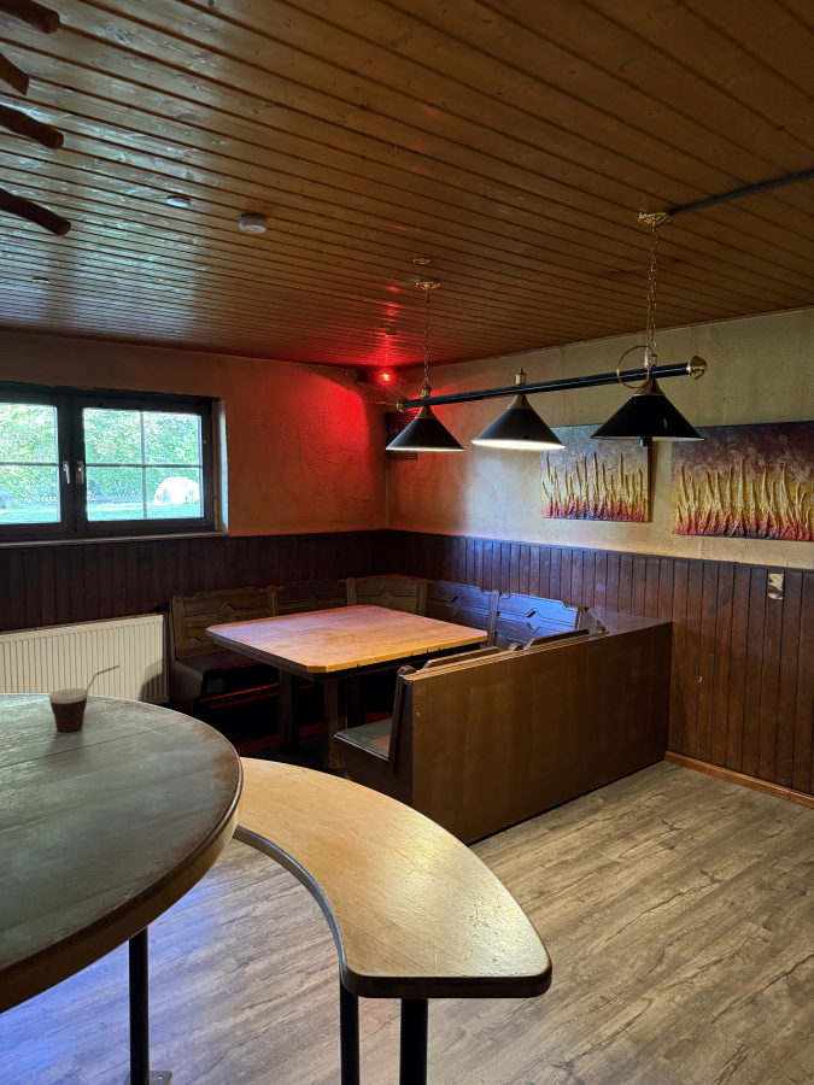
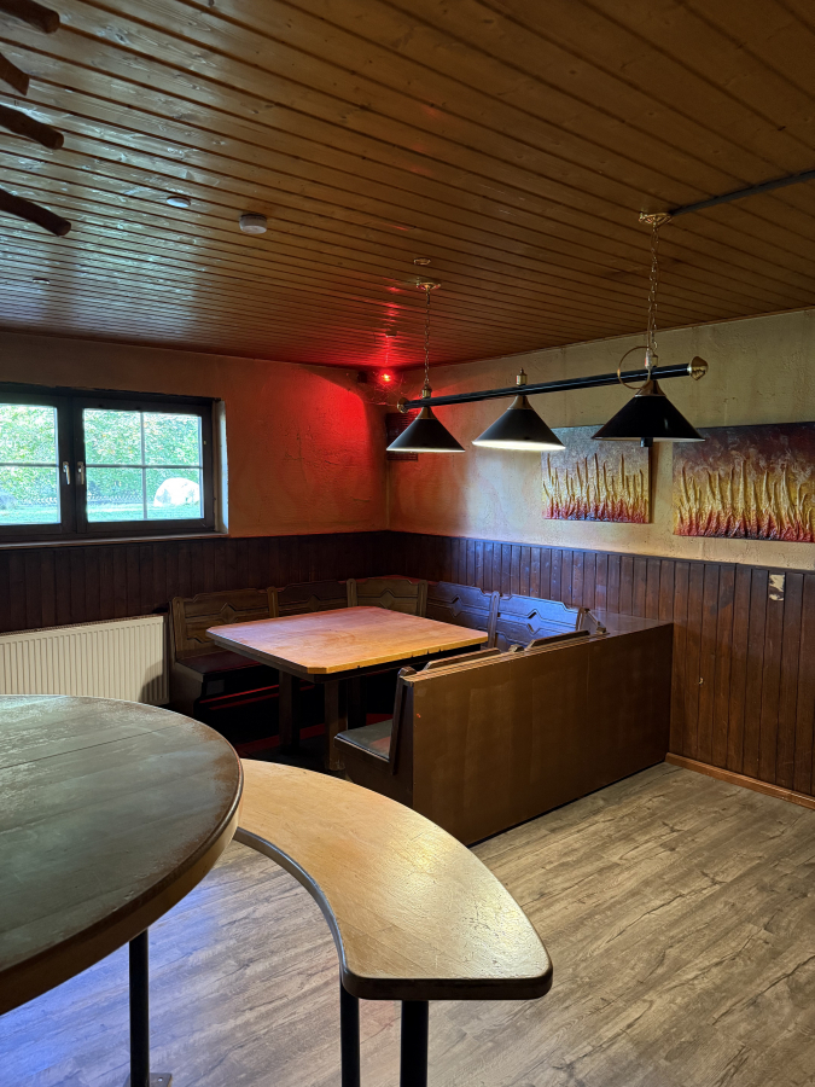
- cup [47,664,121,733]
